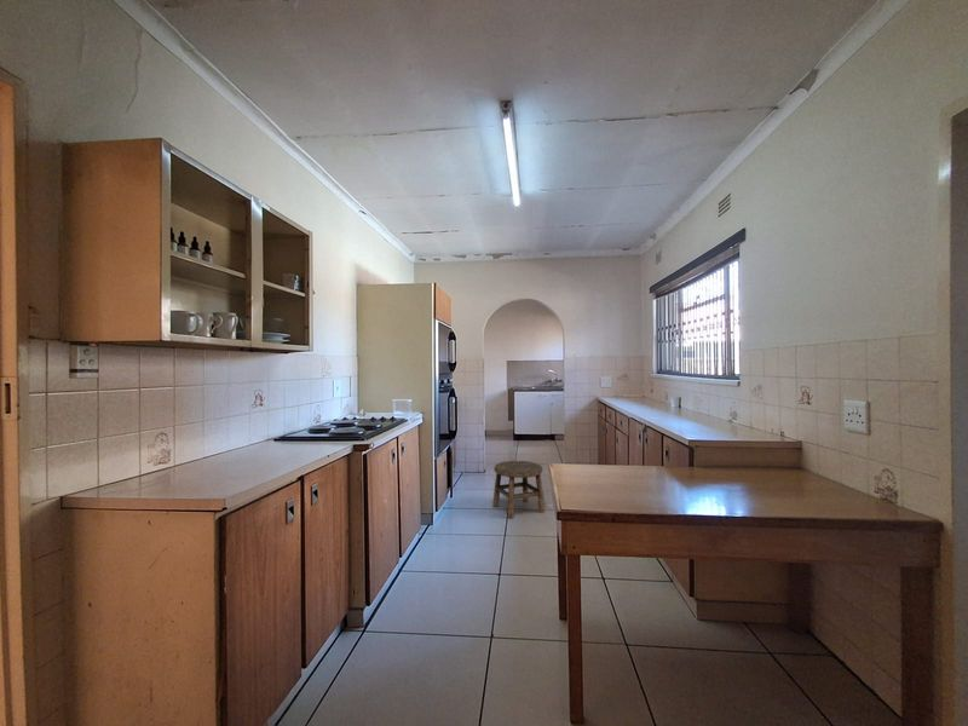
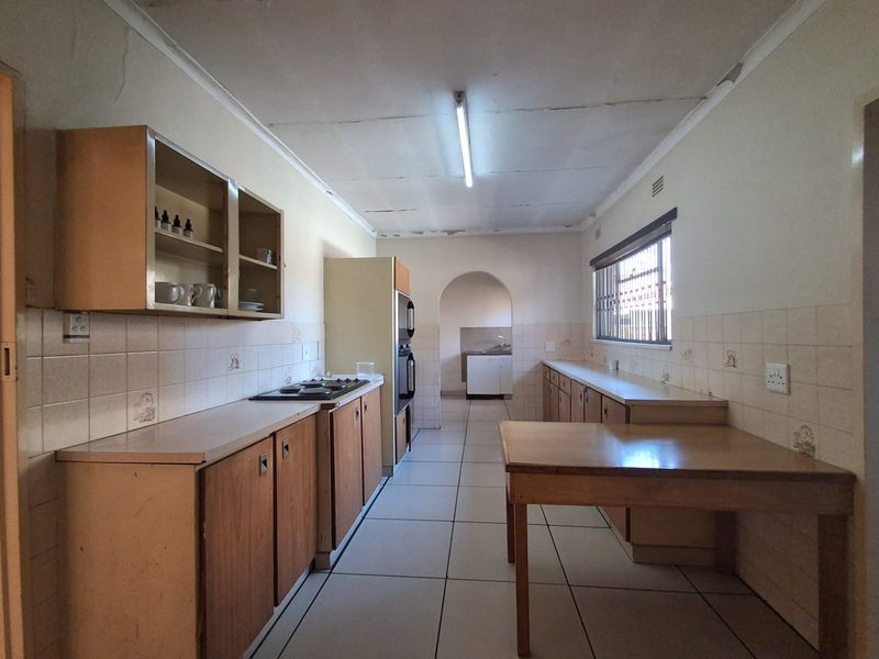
- stool [491,460,547,519]
